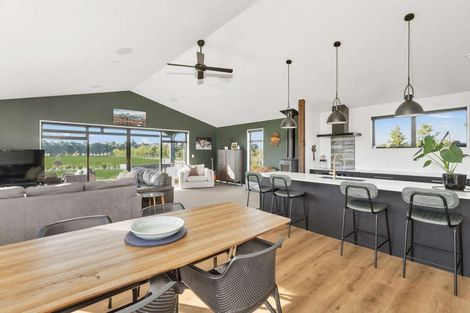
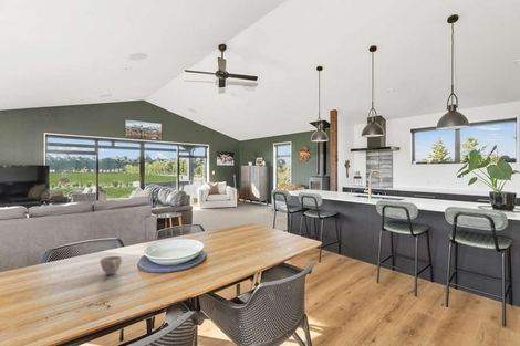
+ cup [100,255,123,275]
